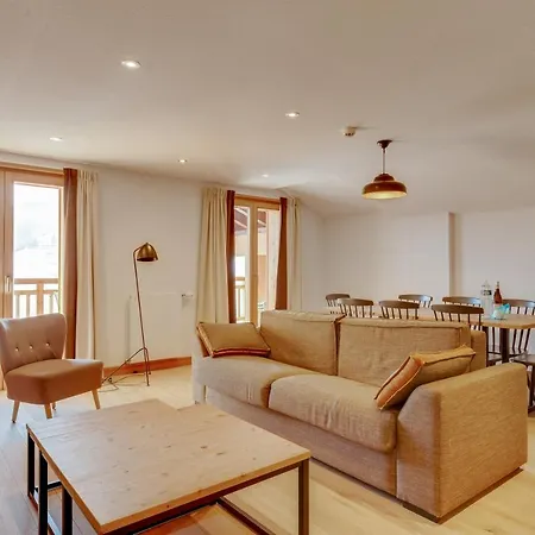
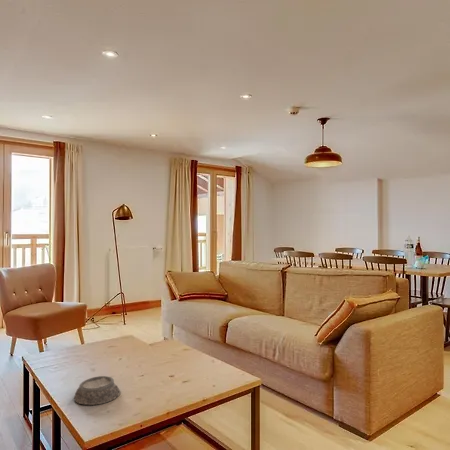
+ mortar [73,375,122,406]
